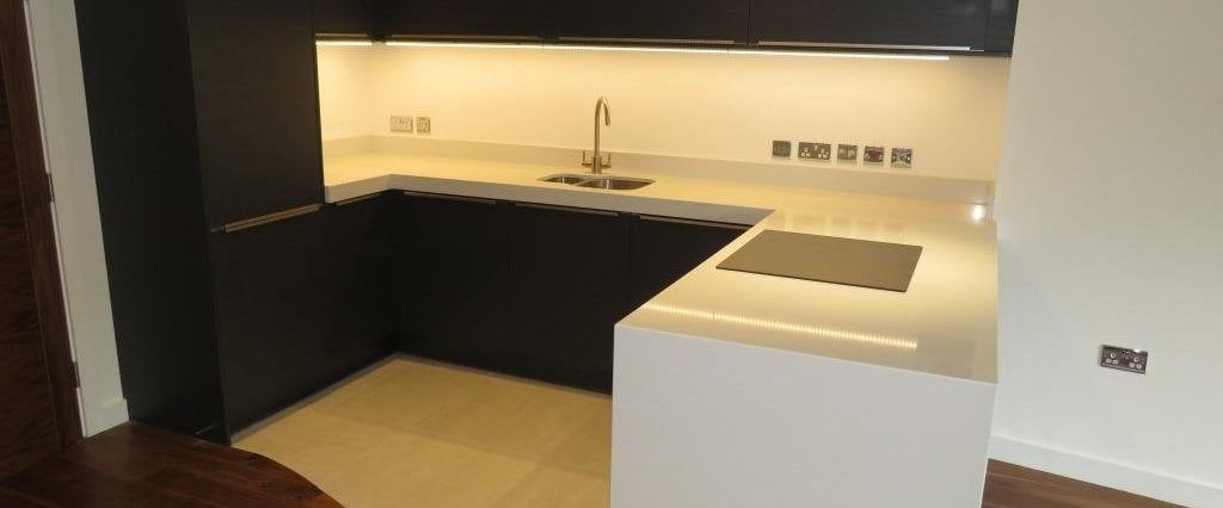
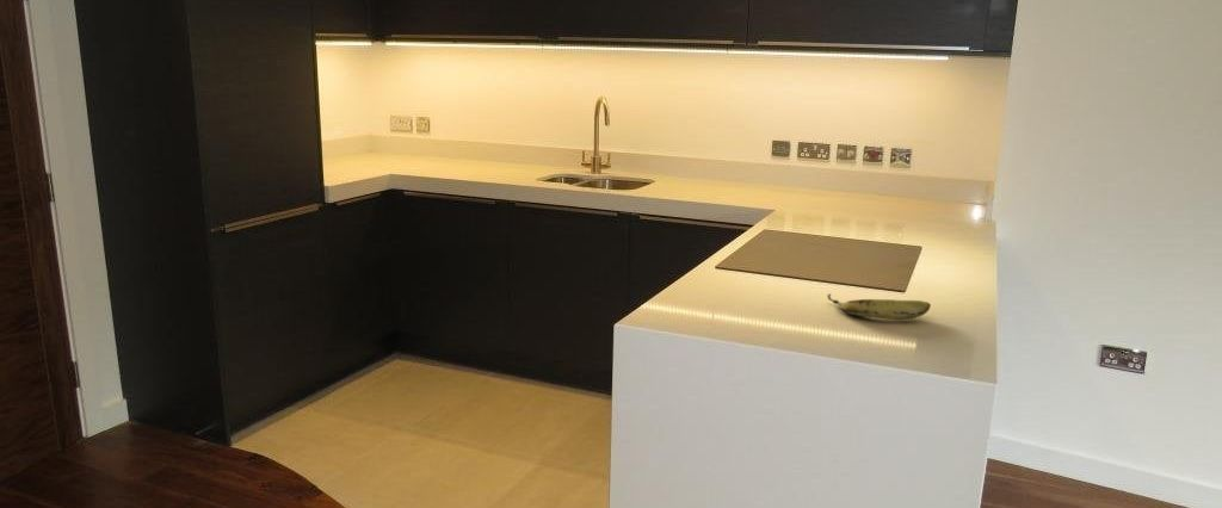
+ fruit [827,293,932,321]
